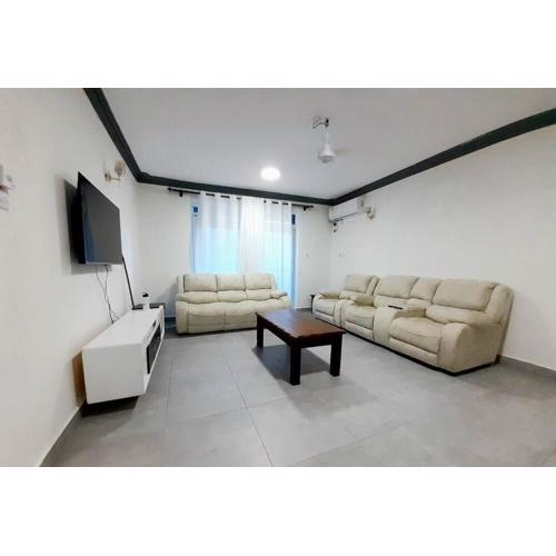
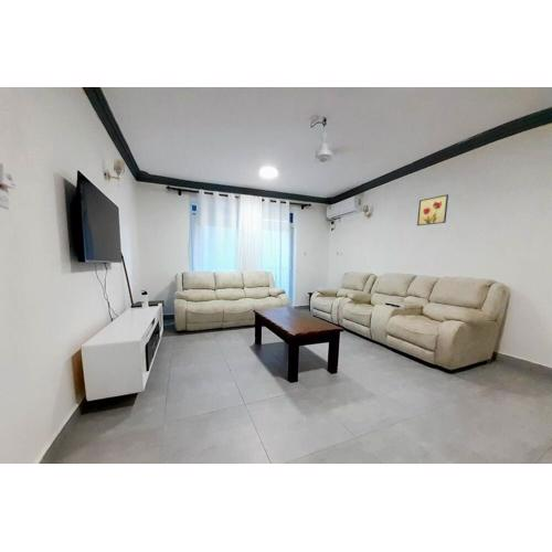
+ wall art [416,193,449,226]
